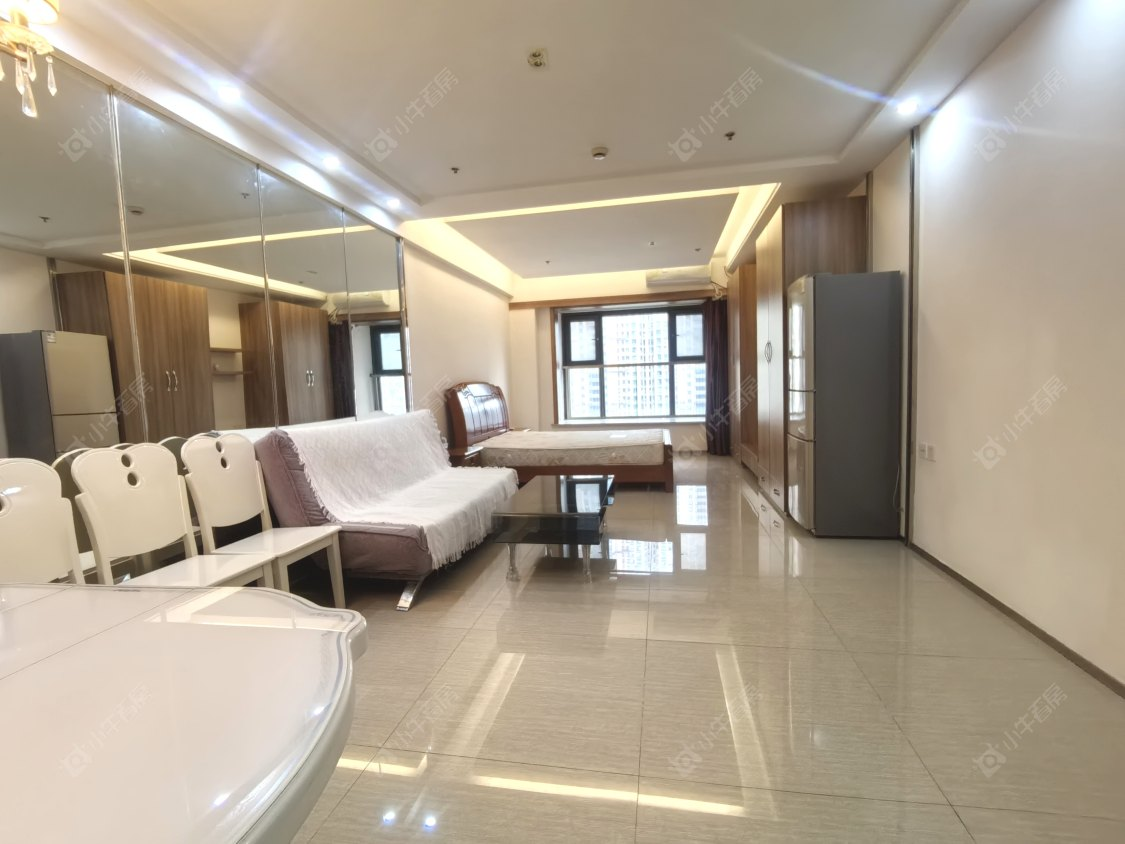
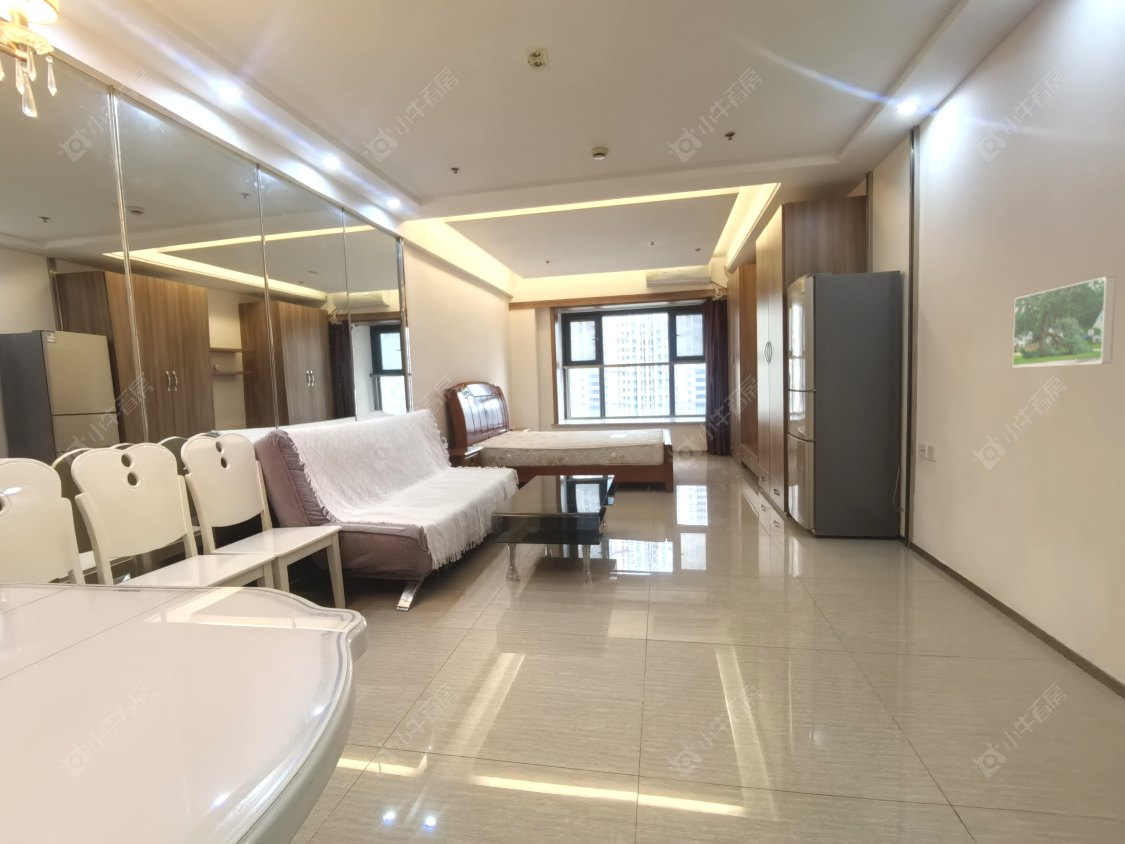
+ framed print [1011,275,1117,369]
